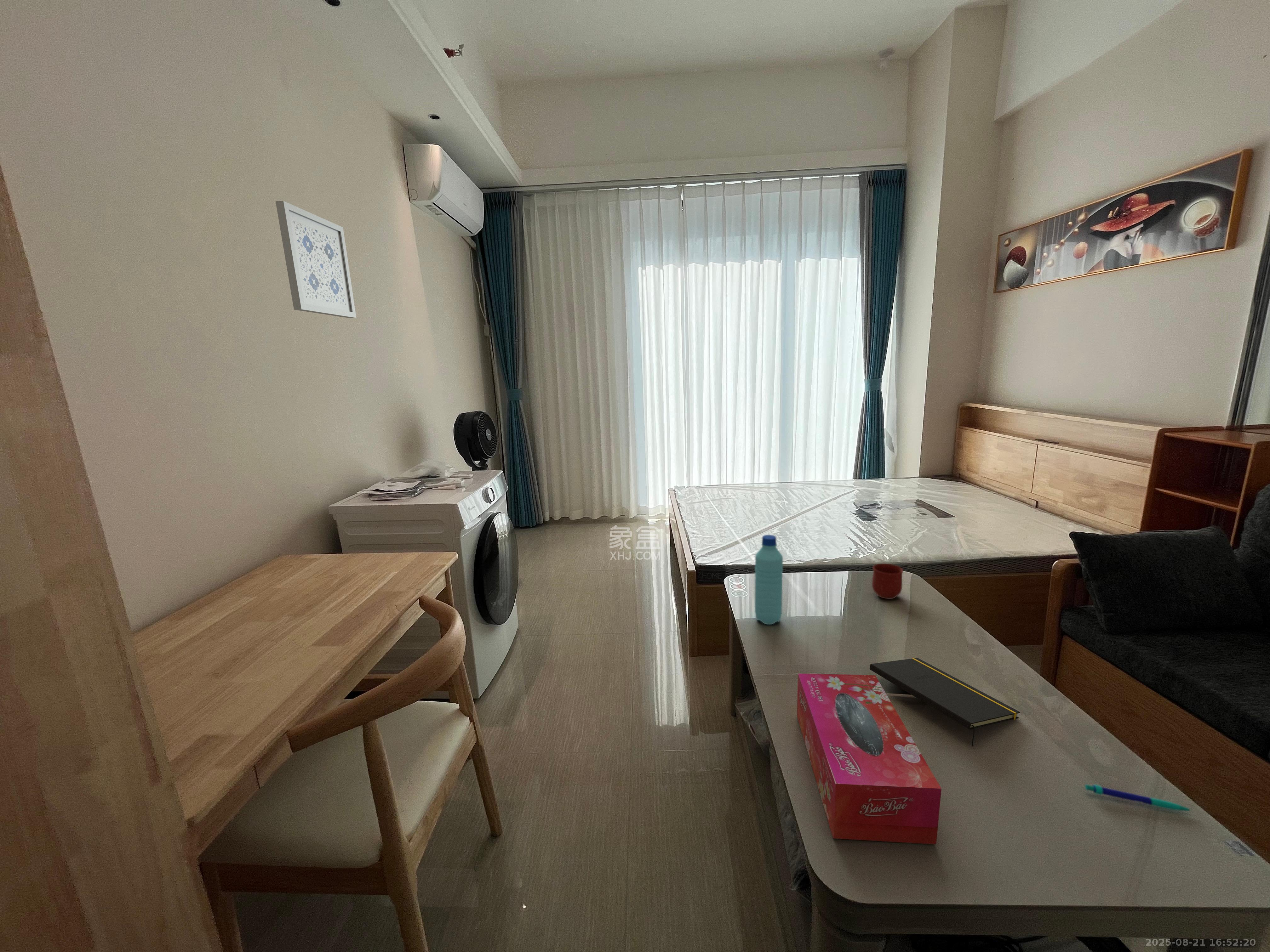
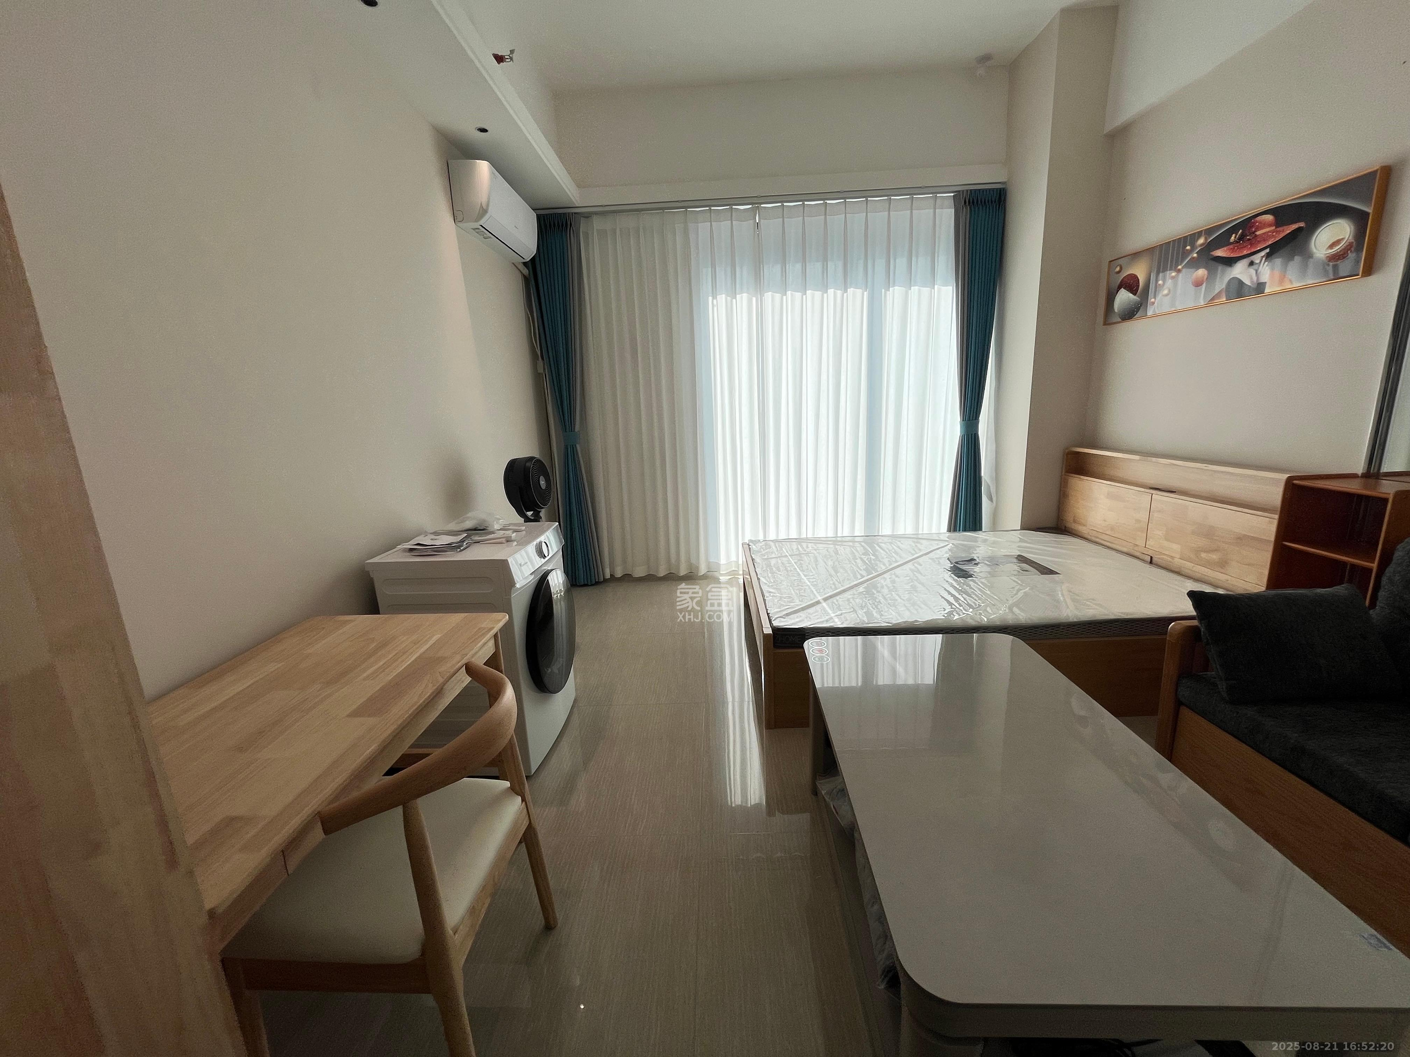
- water bottle [755,535,783,625]
- mug [872,563,904,599]
- notepad [869,658,1021,747]
- pen [1085,784,1193,812]
- wall art [275,201,357,319]
- tissue box [797,673,942,845]
